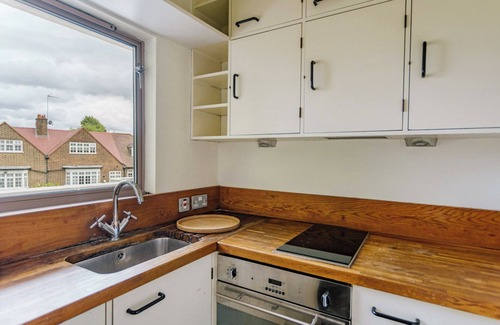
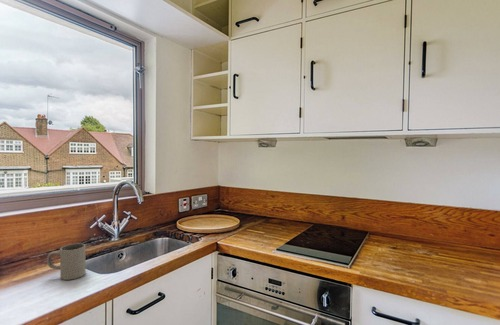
+ mug [46,243,87,281]
